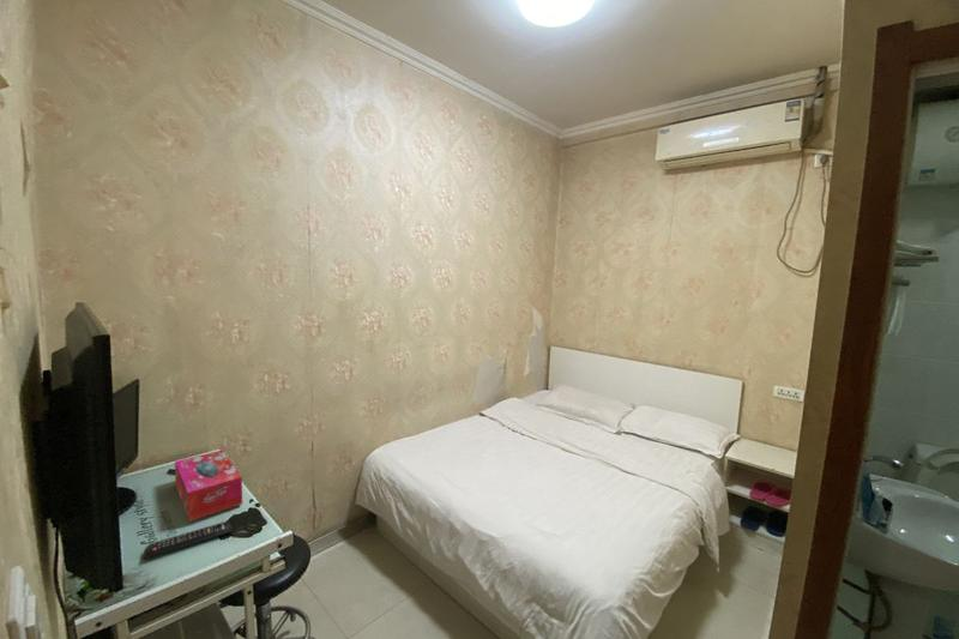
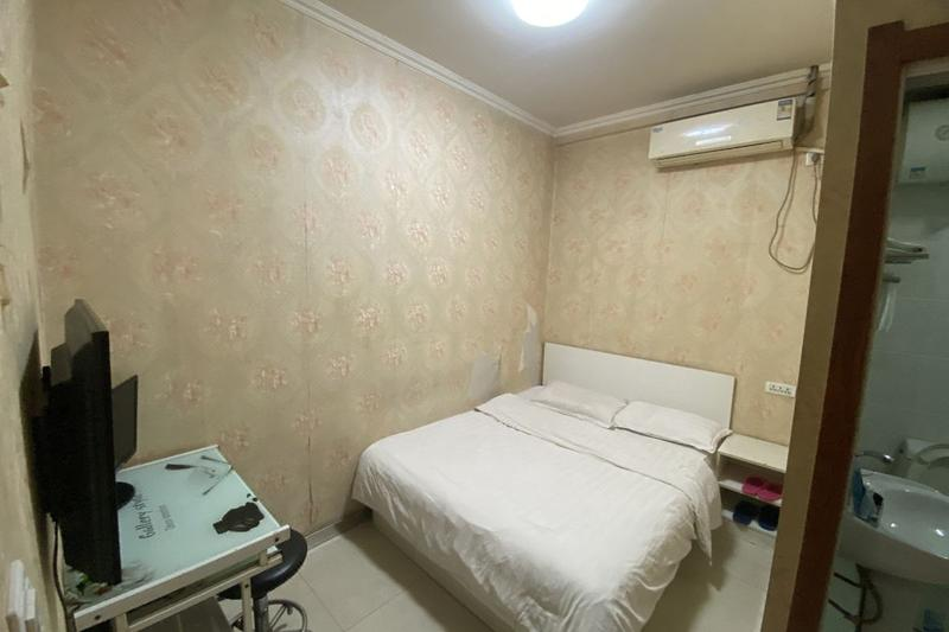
- remote control [141,520,234,561]
- tissue box [174,450,243,523]
